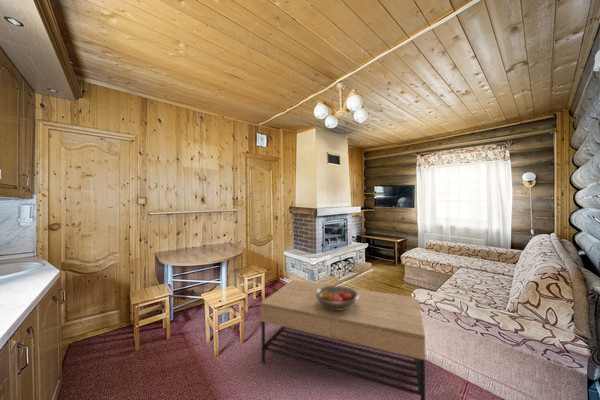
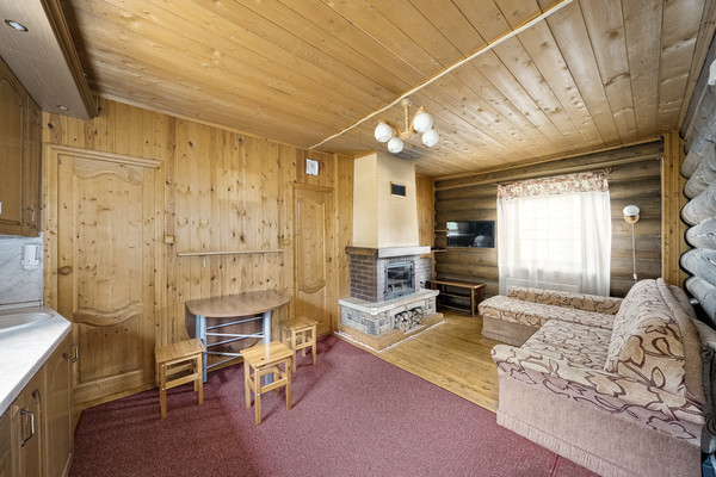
- fruit bowl [315,285,358,310]
- coffee table [259,279,426,400]
